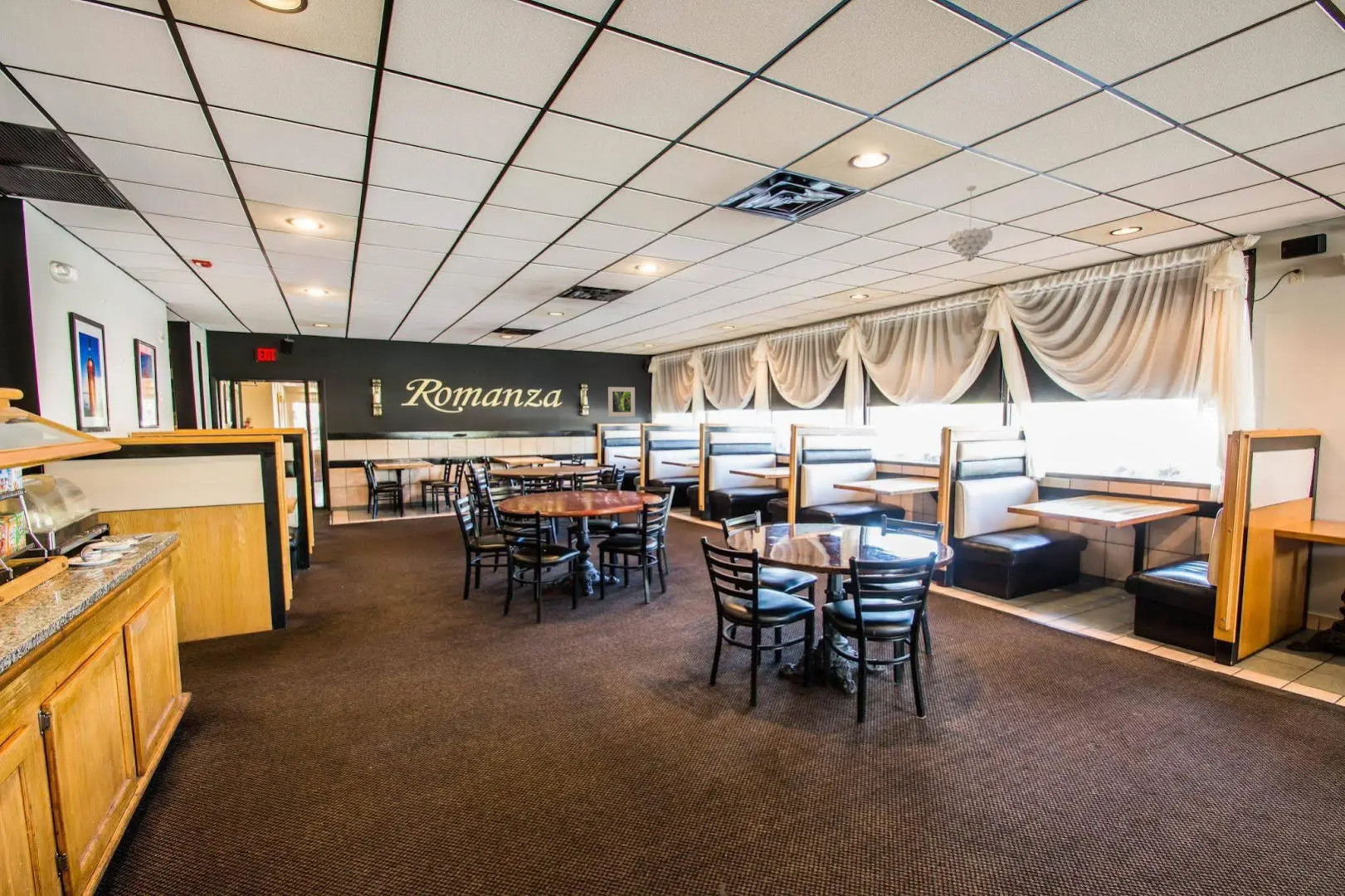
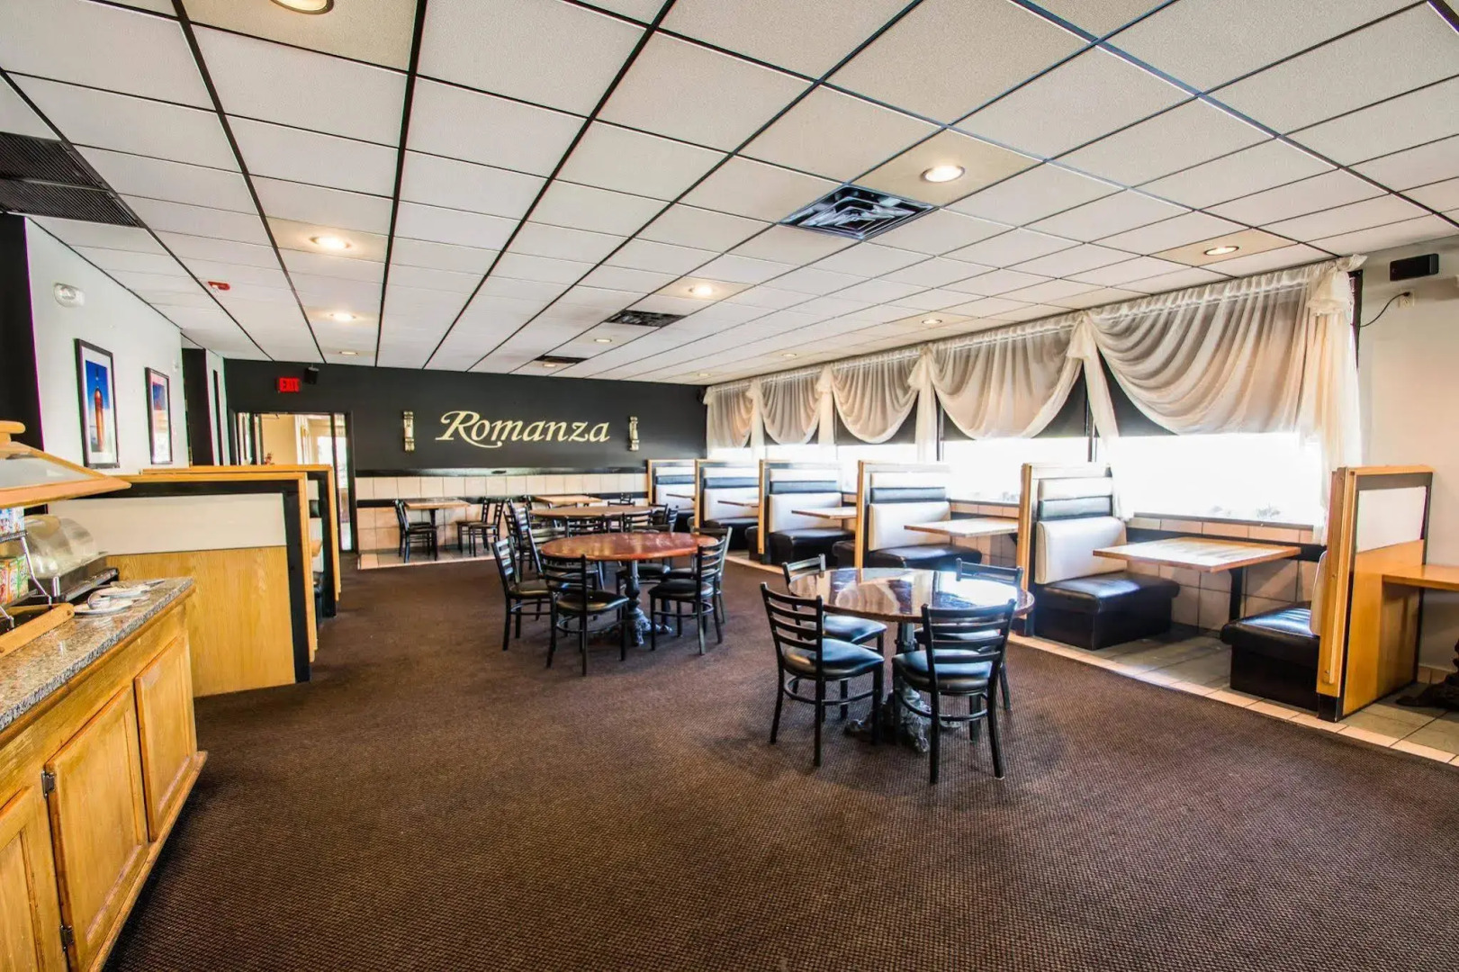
- pendant light [947,185,993,262]
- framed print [607,386,636,417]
